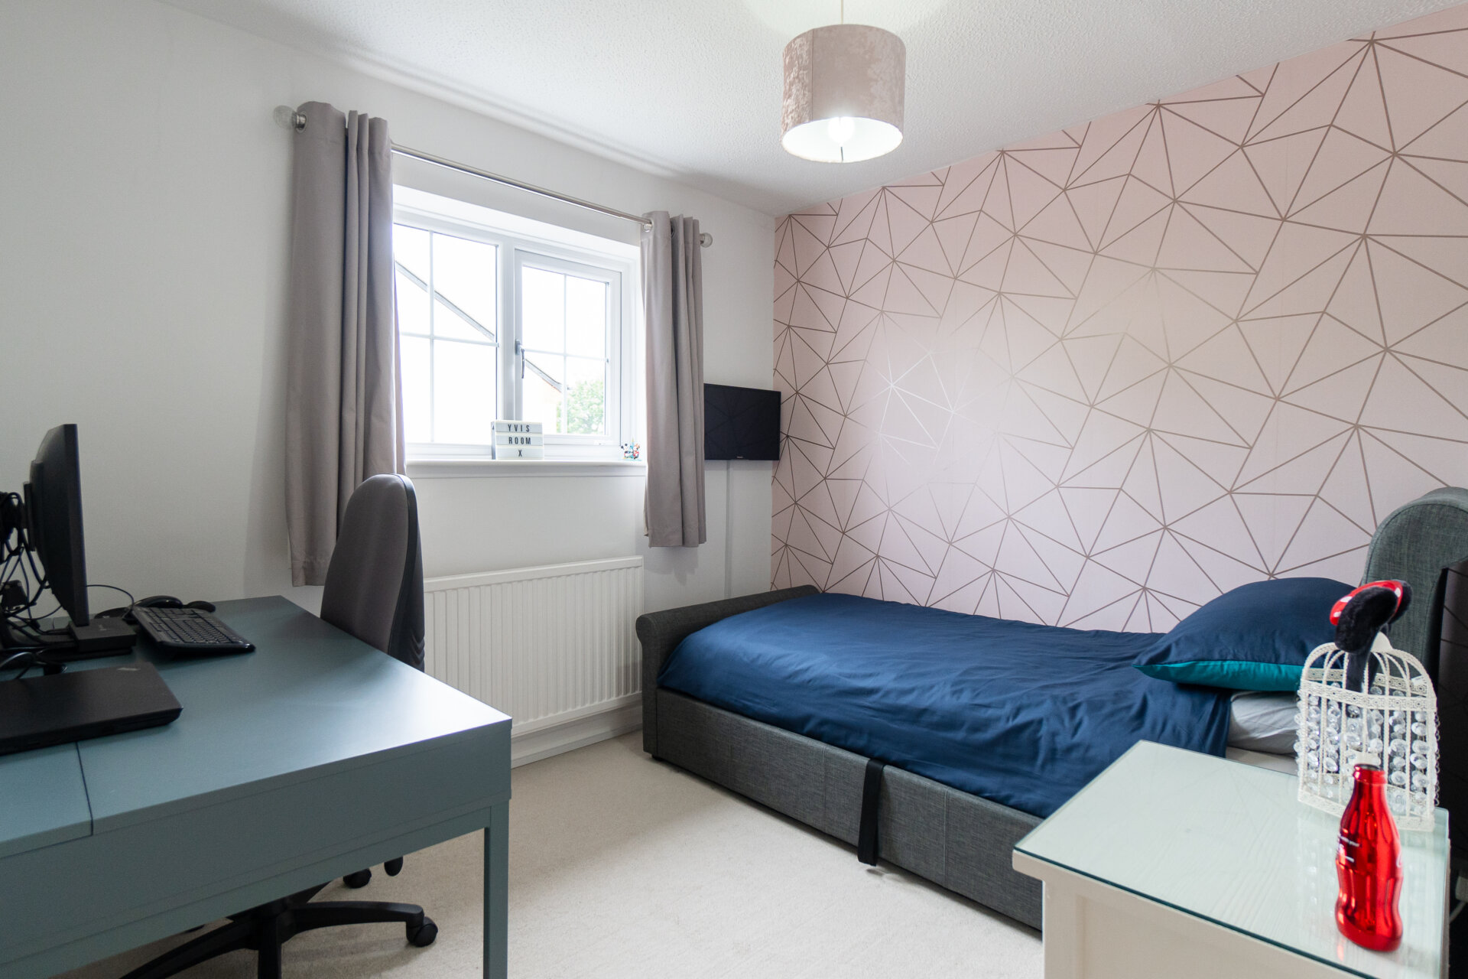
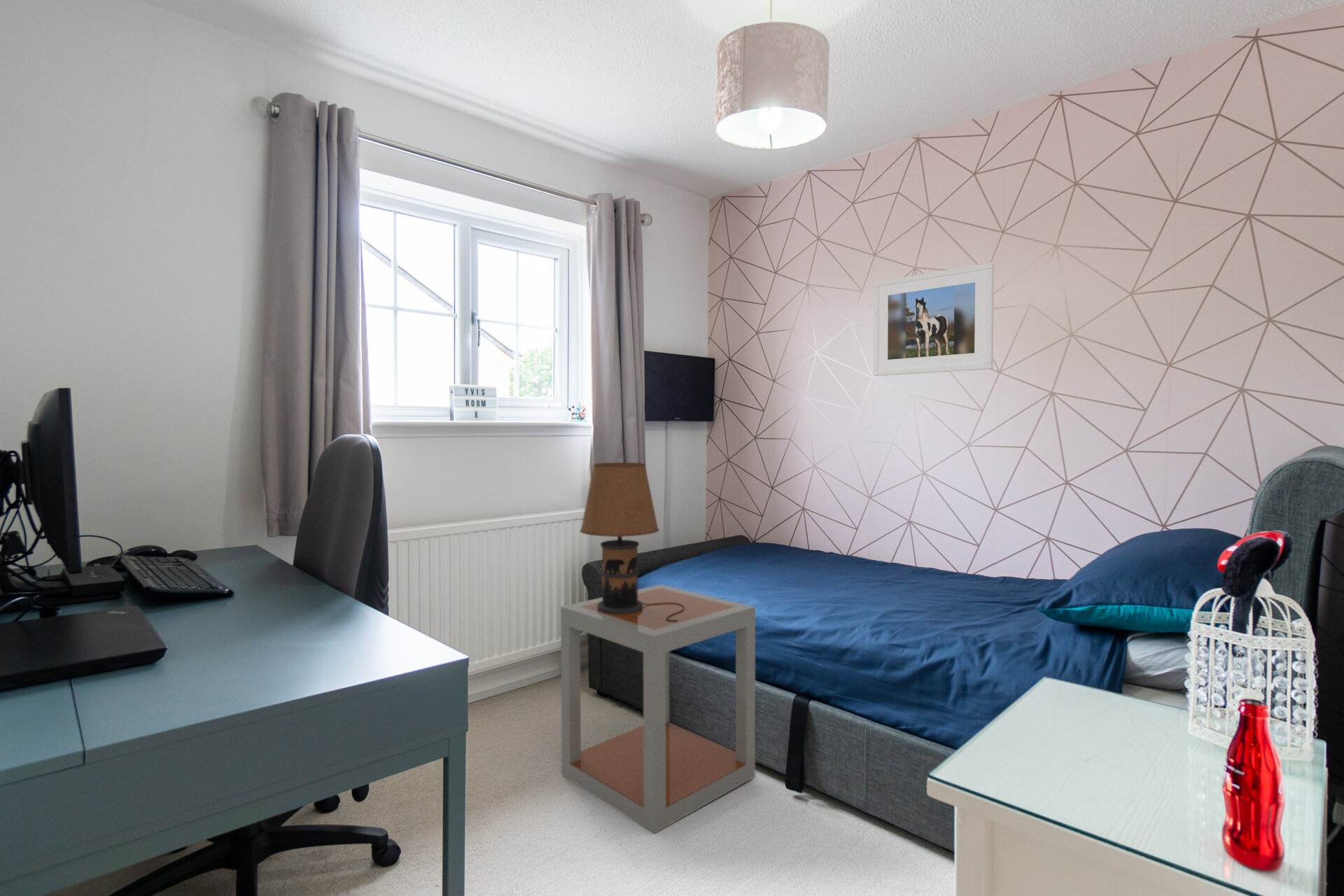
+ table lamp [579,462,685,621]
+ side table [560,584,756,834]
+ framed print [873,262,995,377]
